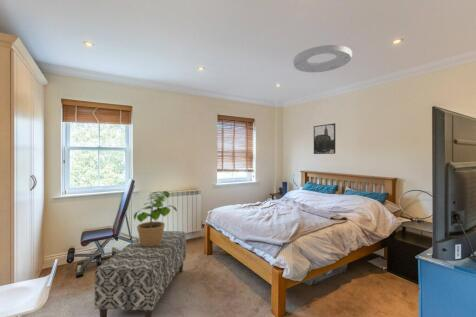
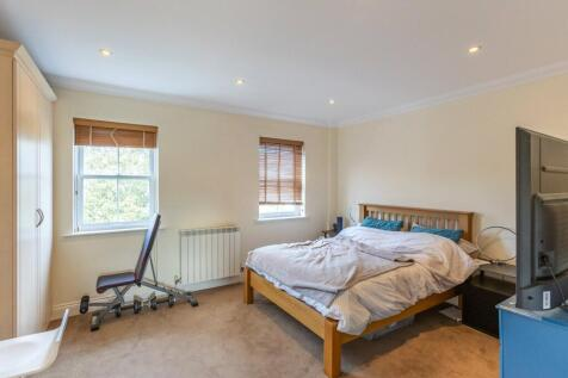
- potted plant [133,190,178,246]
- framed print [313,122,336,155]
- bench [93,230,187,317]
- ceiling light [292,44,353,73]
